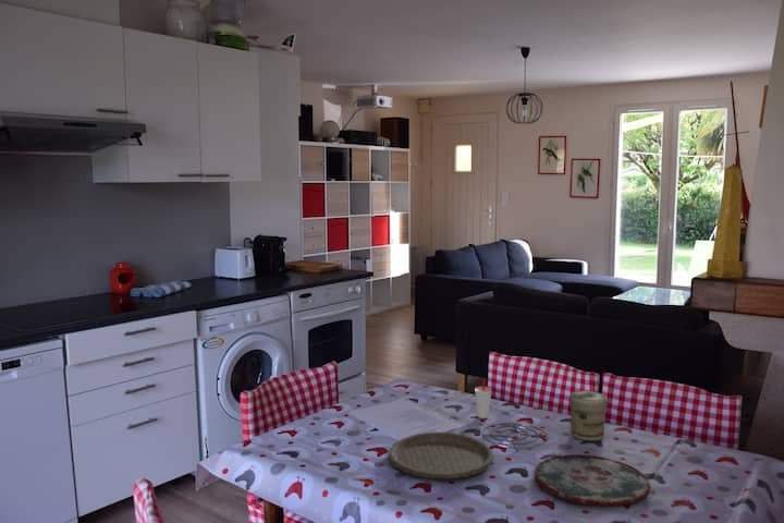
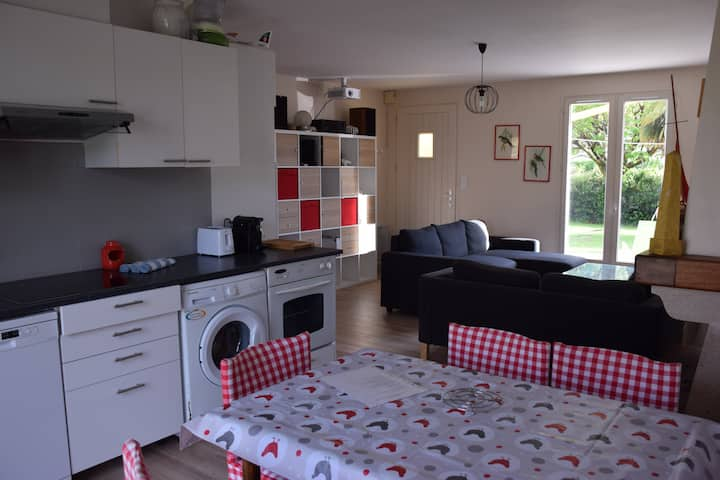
- jar [568,390,608,441]
- cup [474,378,493,419]
- plate [387,431,494,479]
- plate [534,453,651,508]
